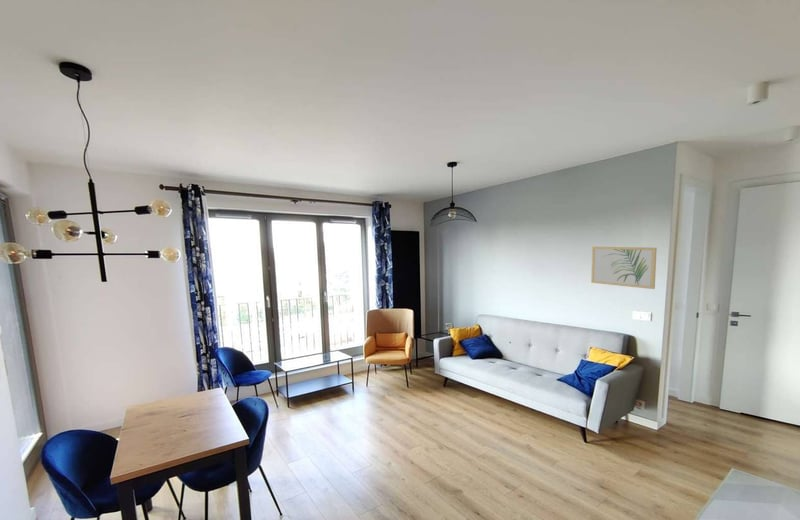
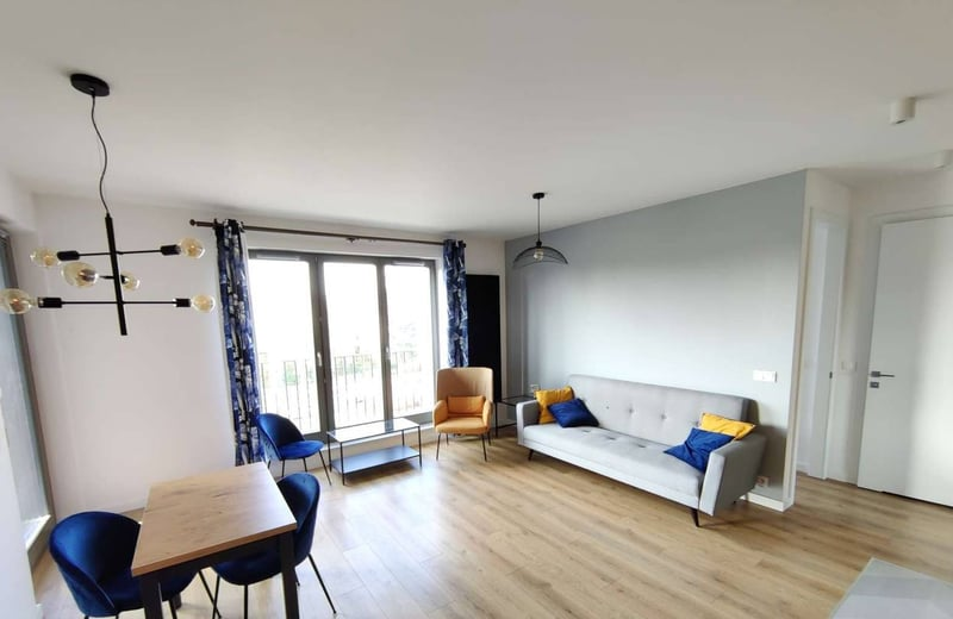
- wall art [590,246,658,290]
